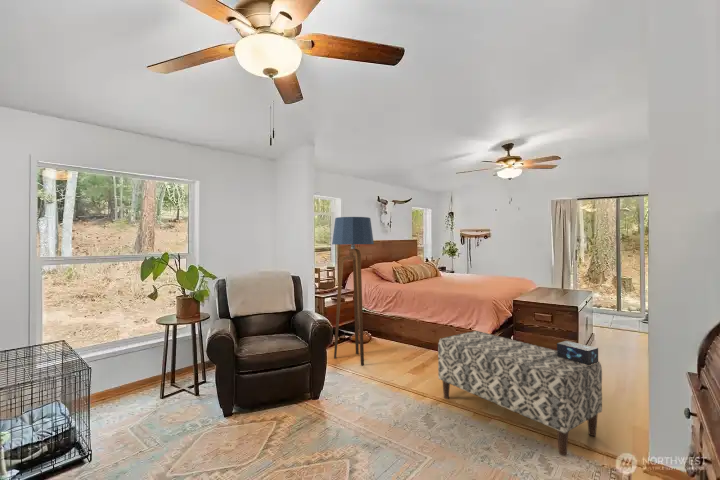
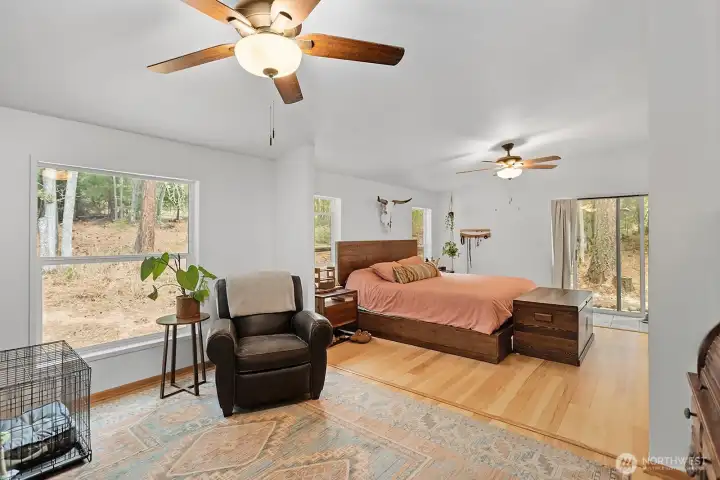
- decorative box [556,340,599,365]
- bench [437,330,603,457]
- floor lamp [331,216,375,366]
